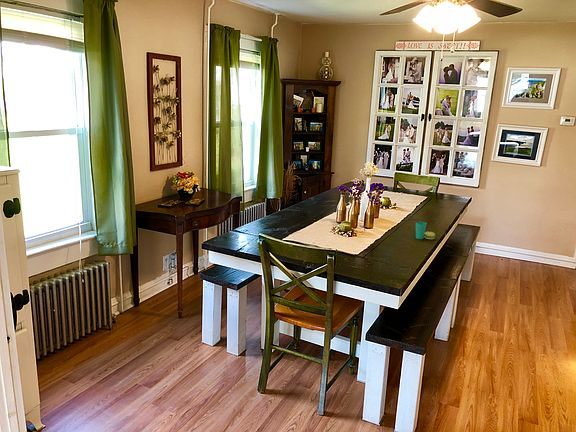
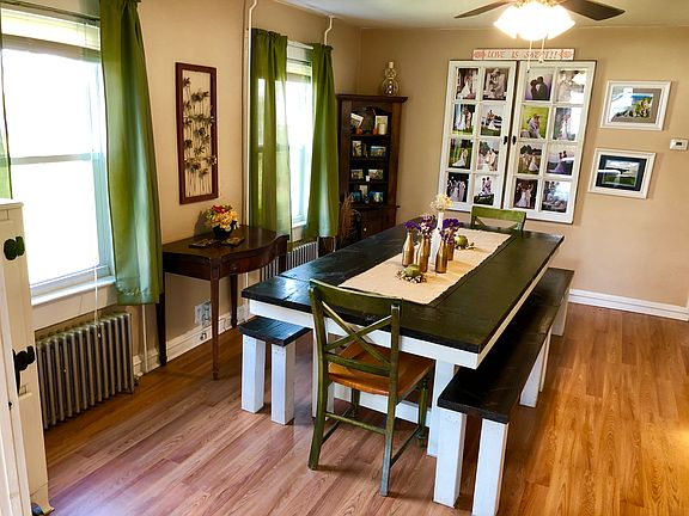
- cup [415,221,436,240]
